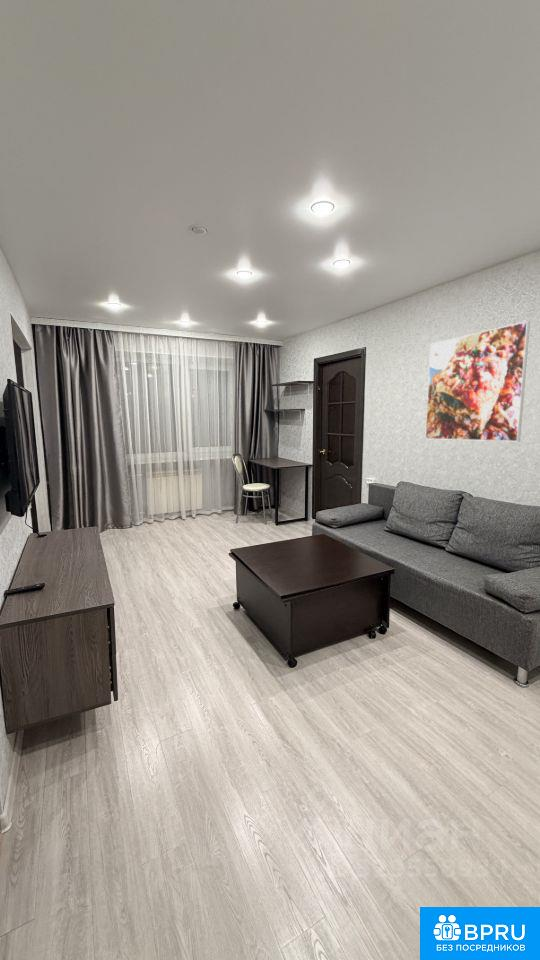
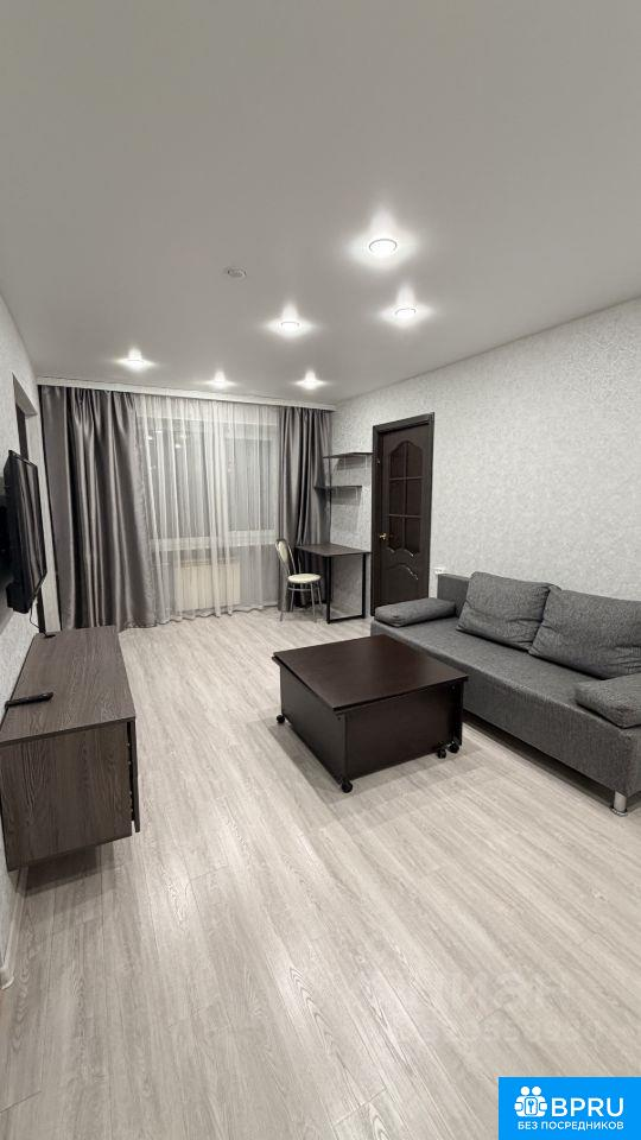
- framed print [424,320,531,442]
